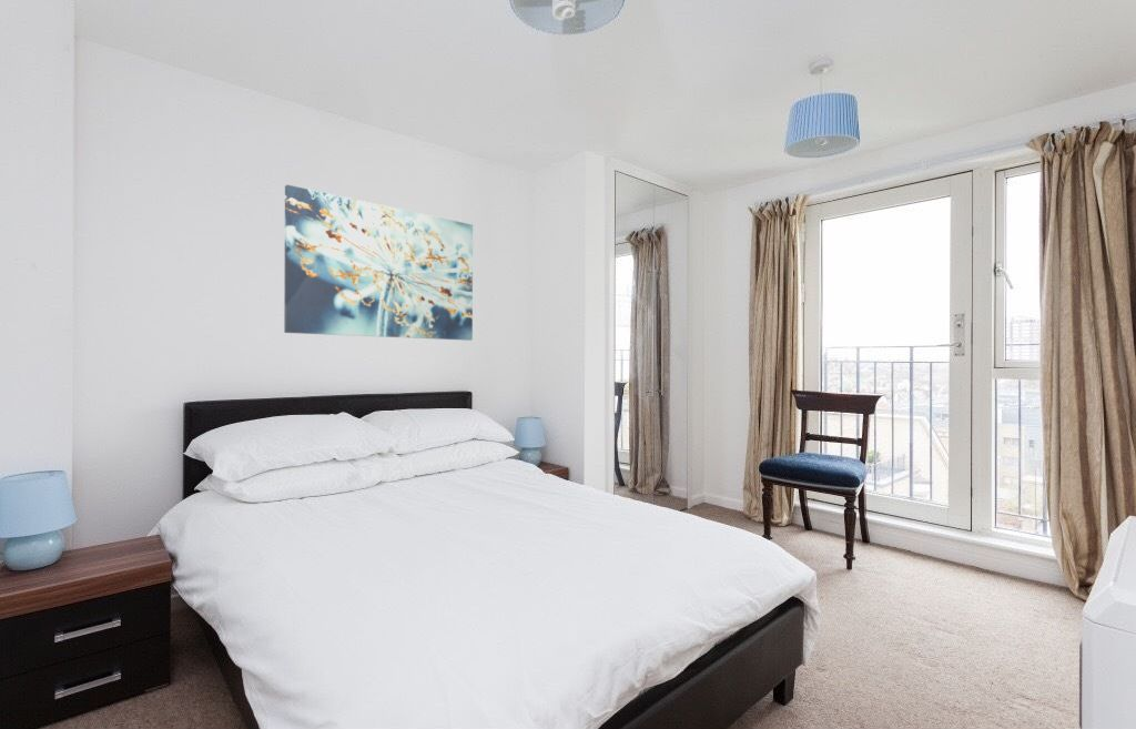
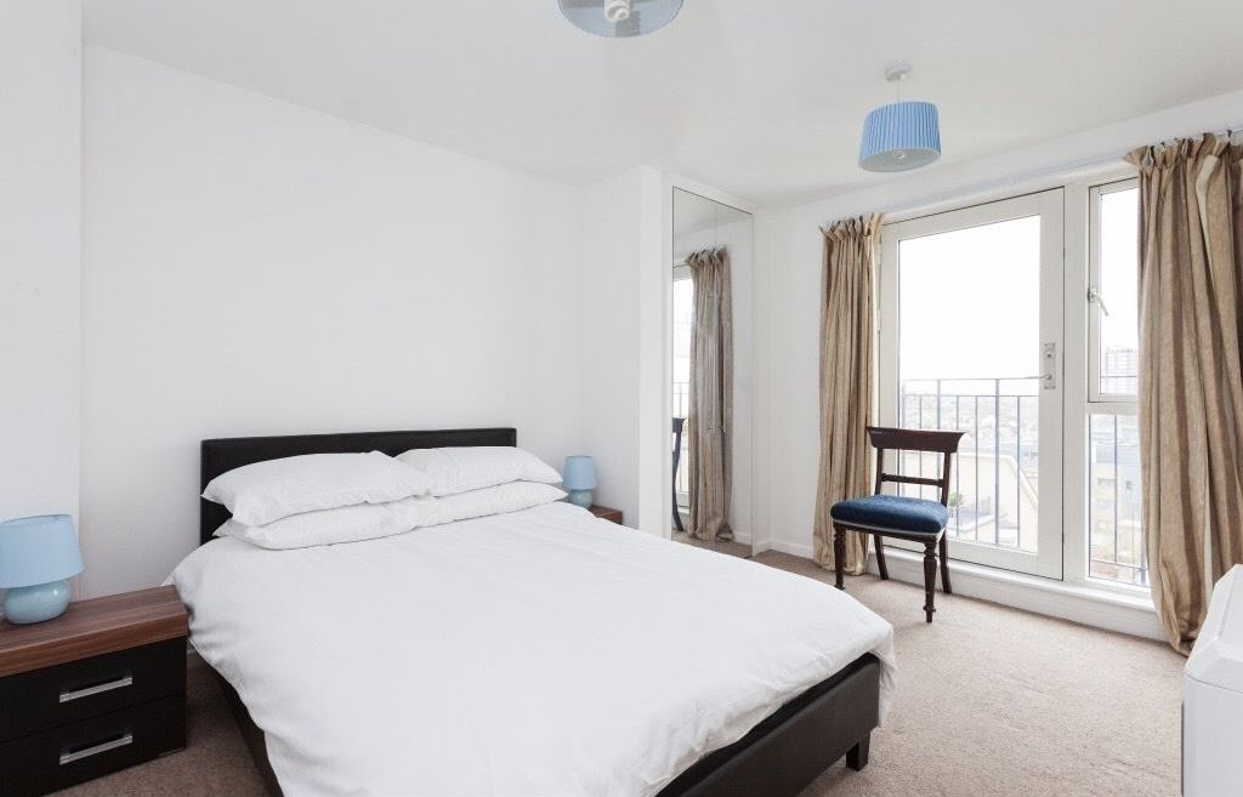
- wall art [283,184,474,342]
